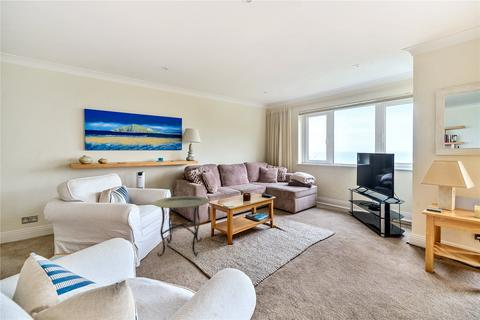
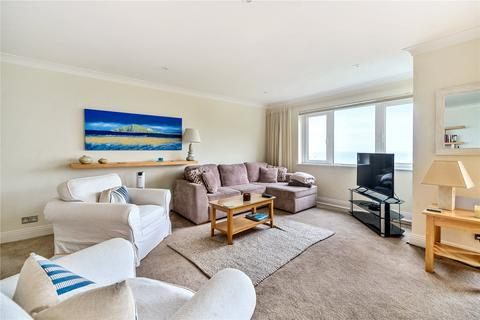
- side table [152,195,210,258]
